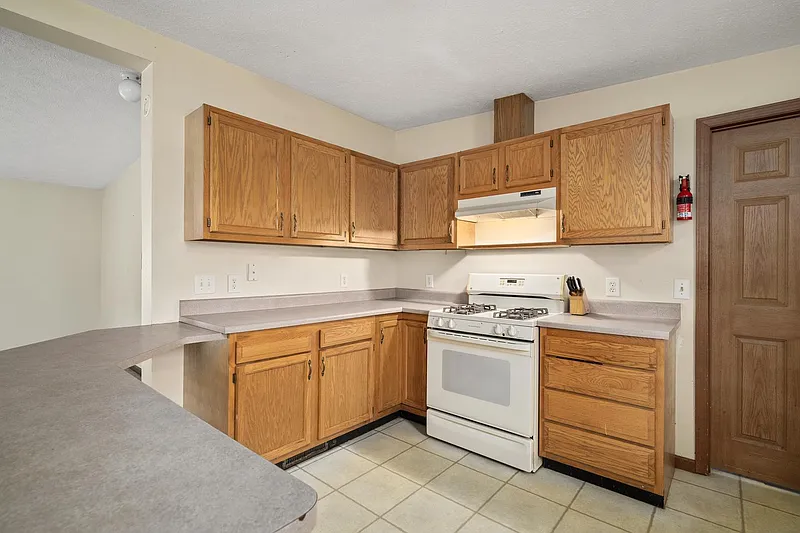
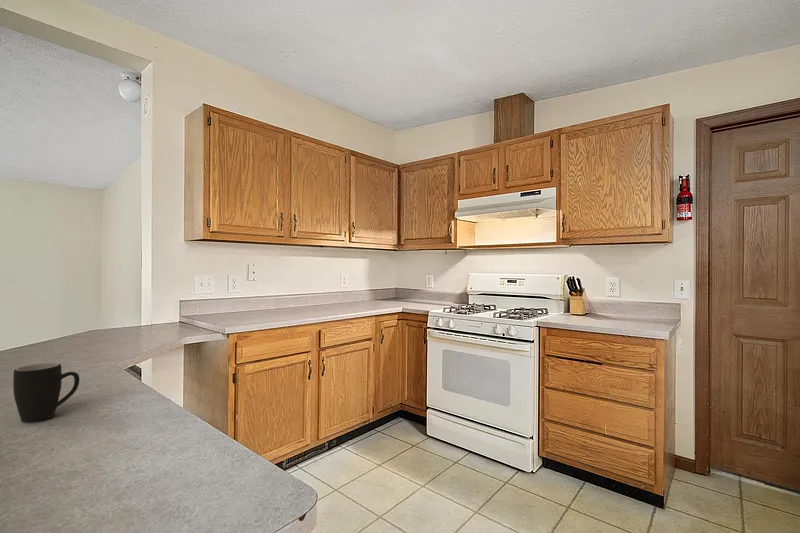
+ mug [12,362,80,424]
